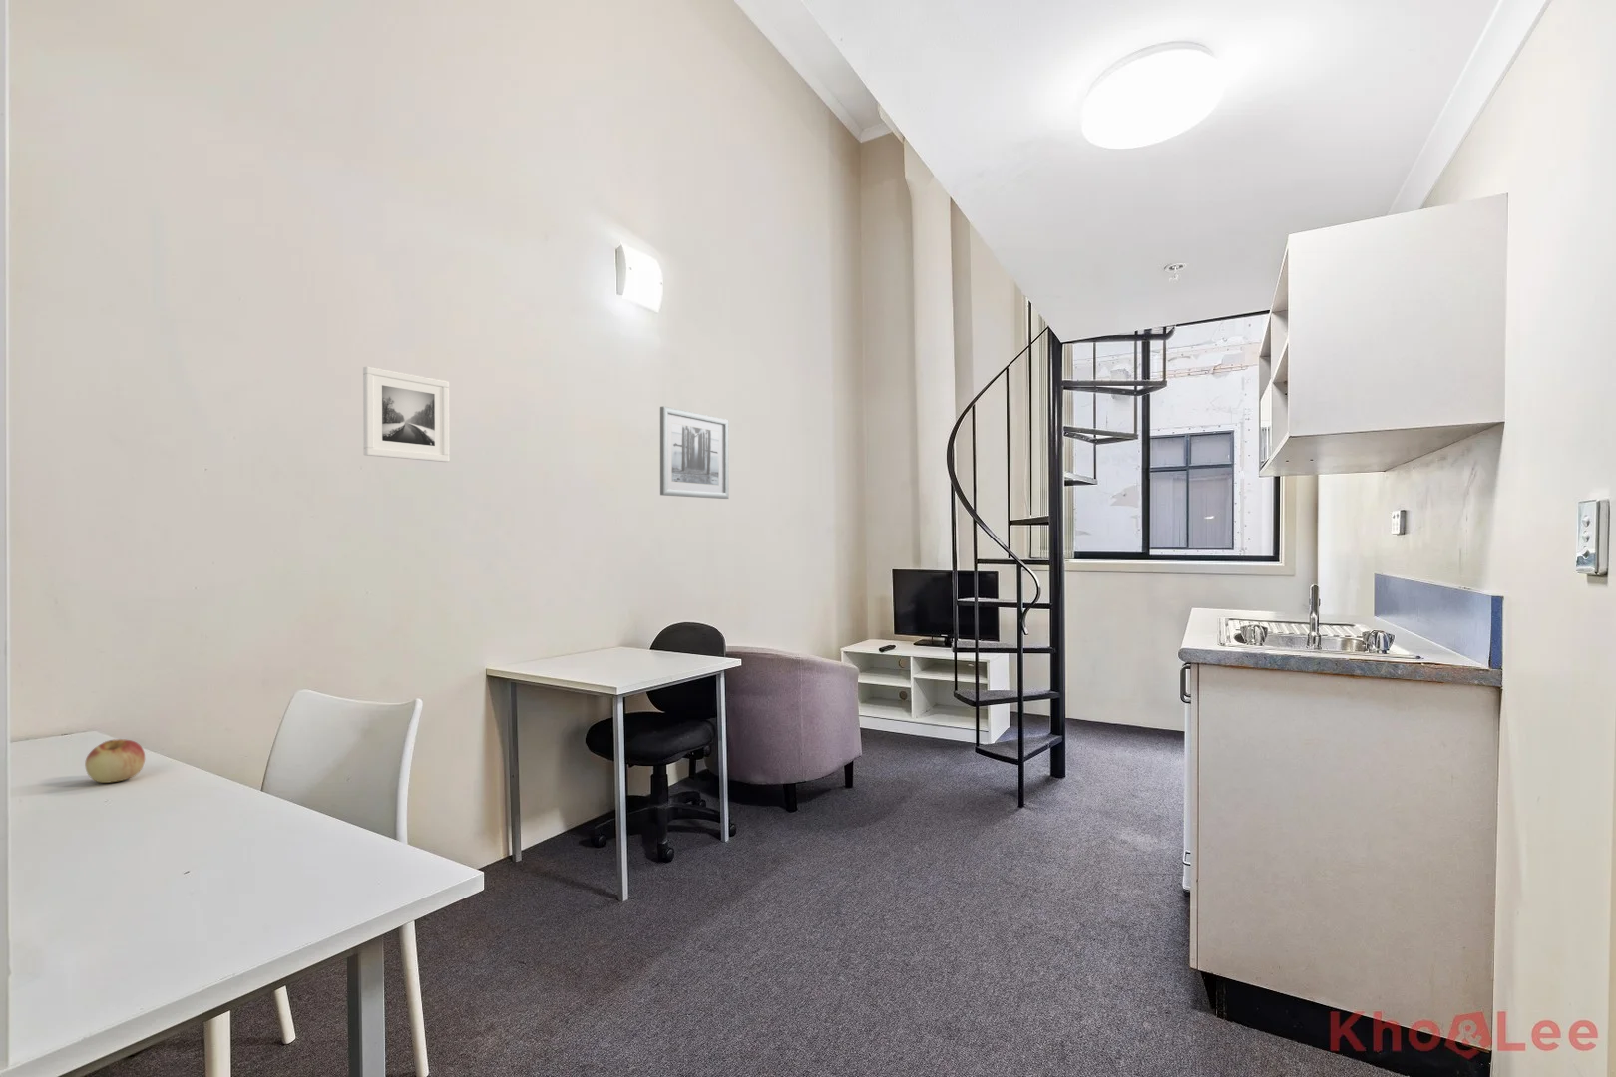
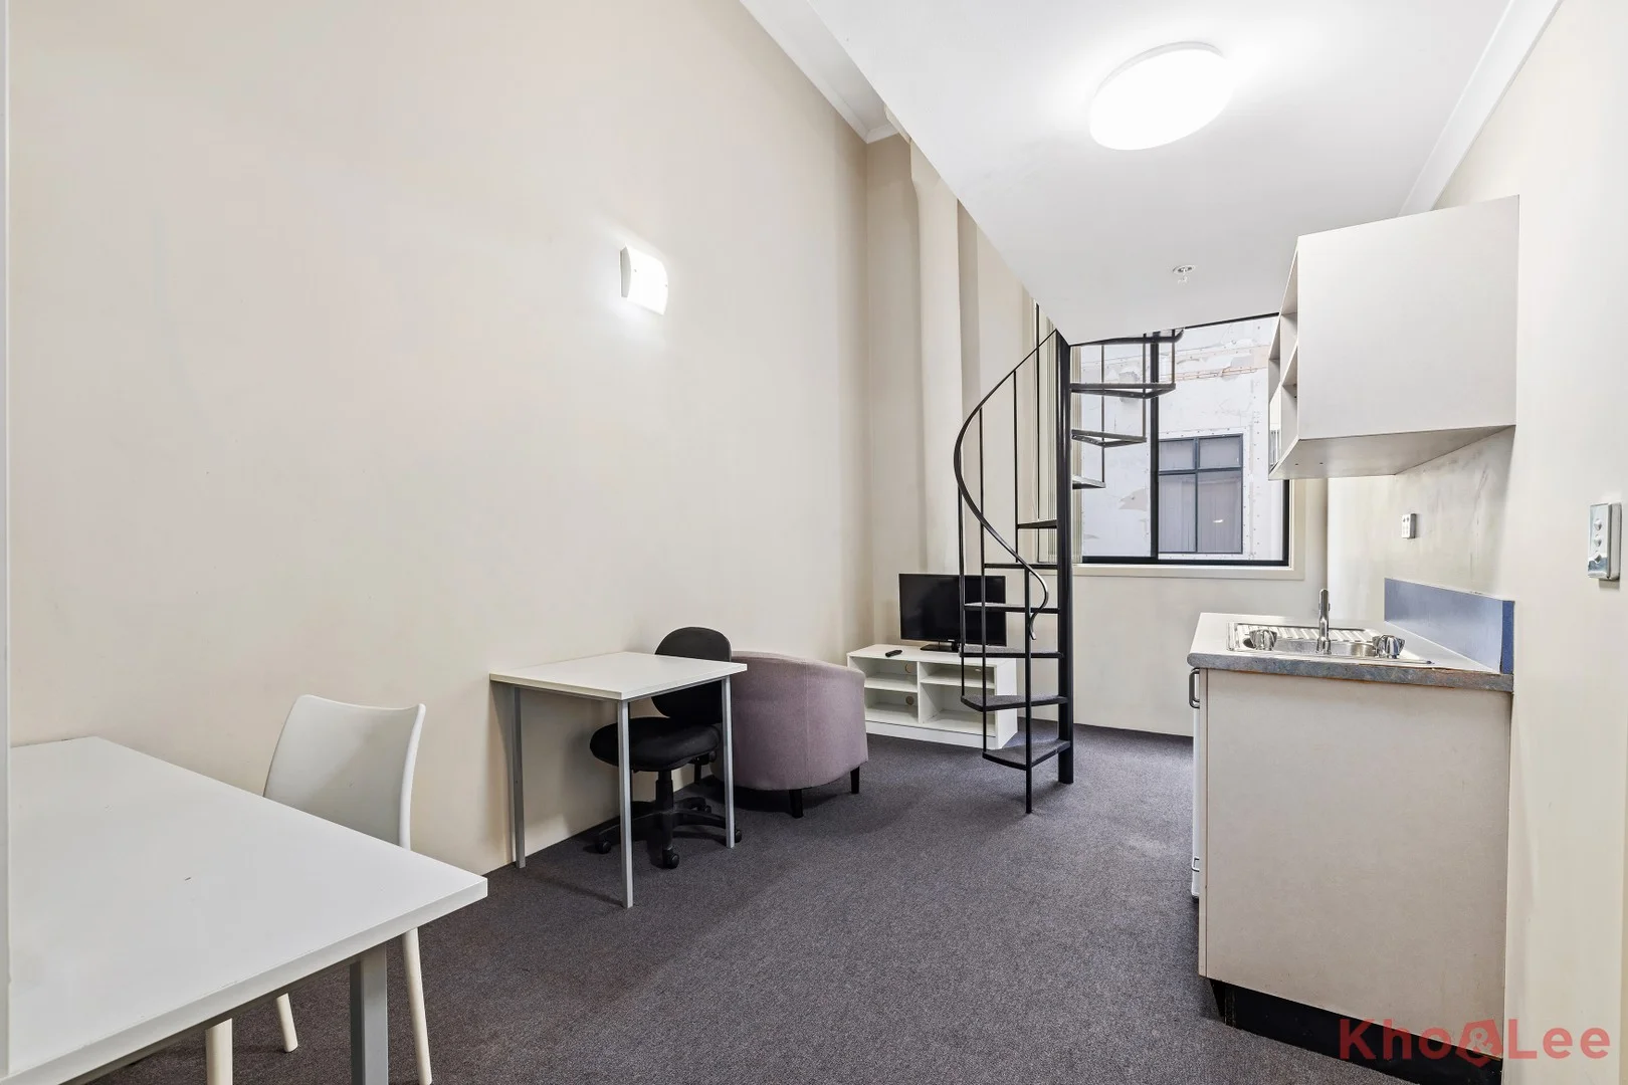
- apple [84,738,145,784]
- wall art [659,406,730,500]
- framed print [362,365,450,463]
